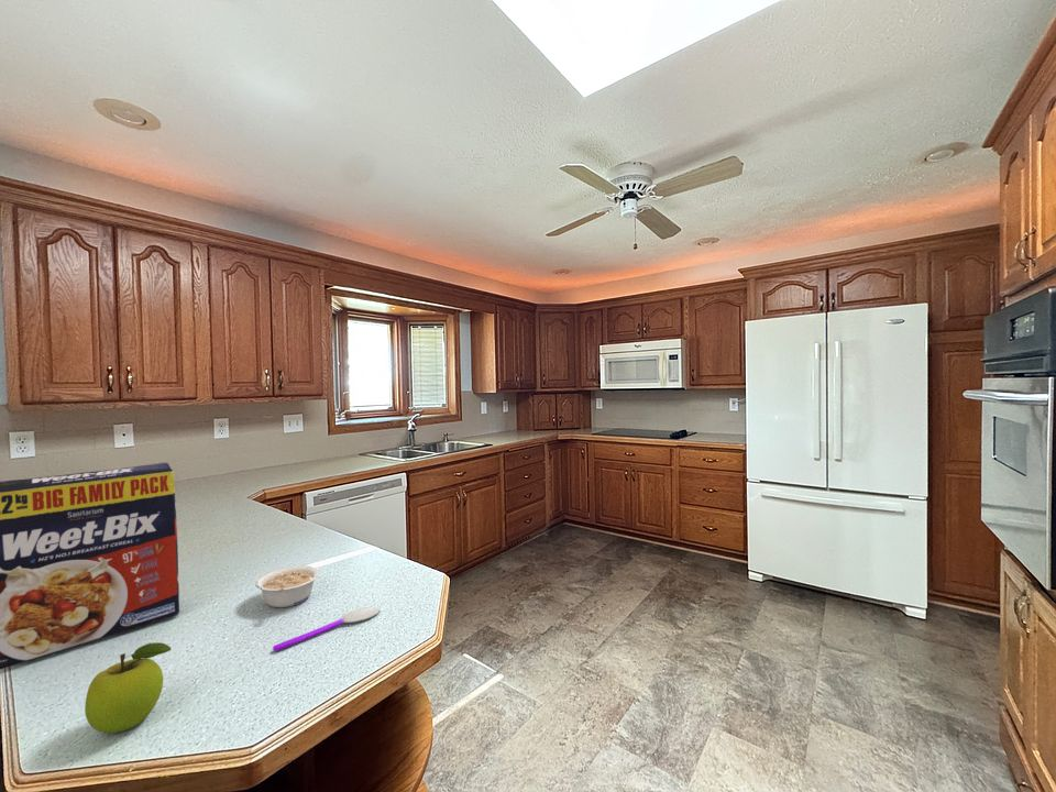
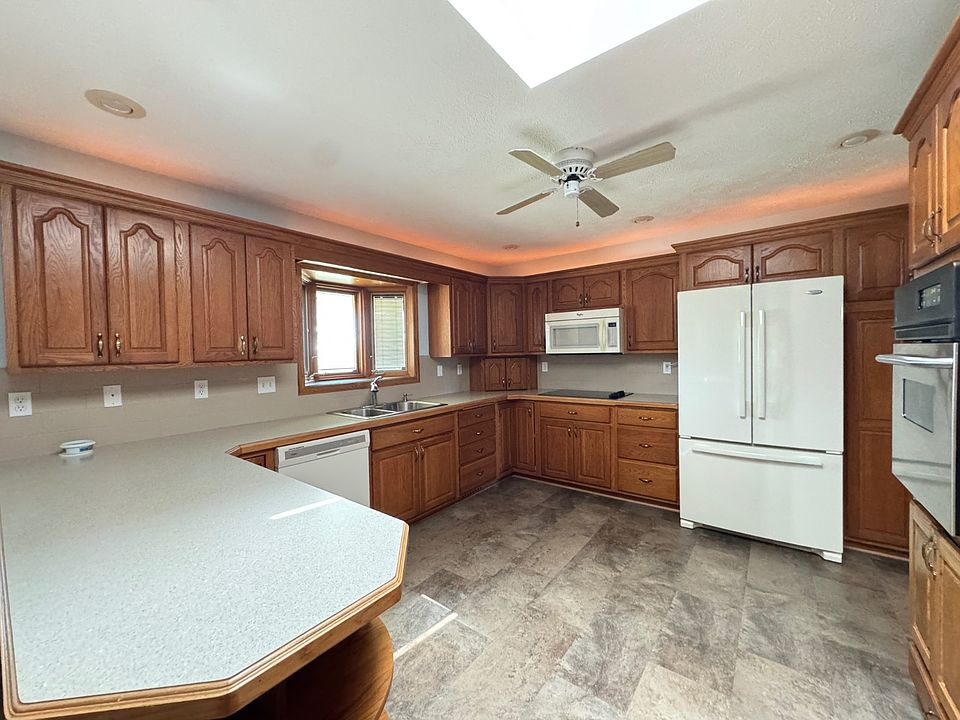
- spoon [272,606,381,652]
- cereal box [0,462,180,670]
- legume [254,564,320,608]
- fruit [84,641,172,735]
